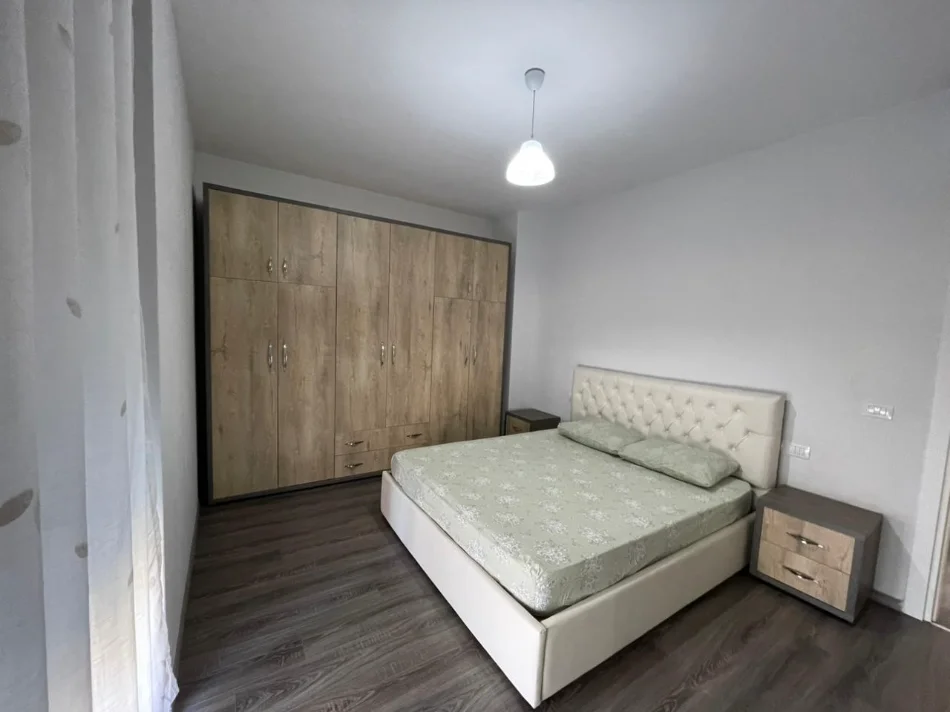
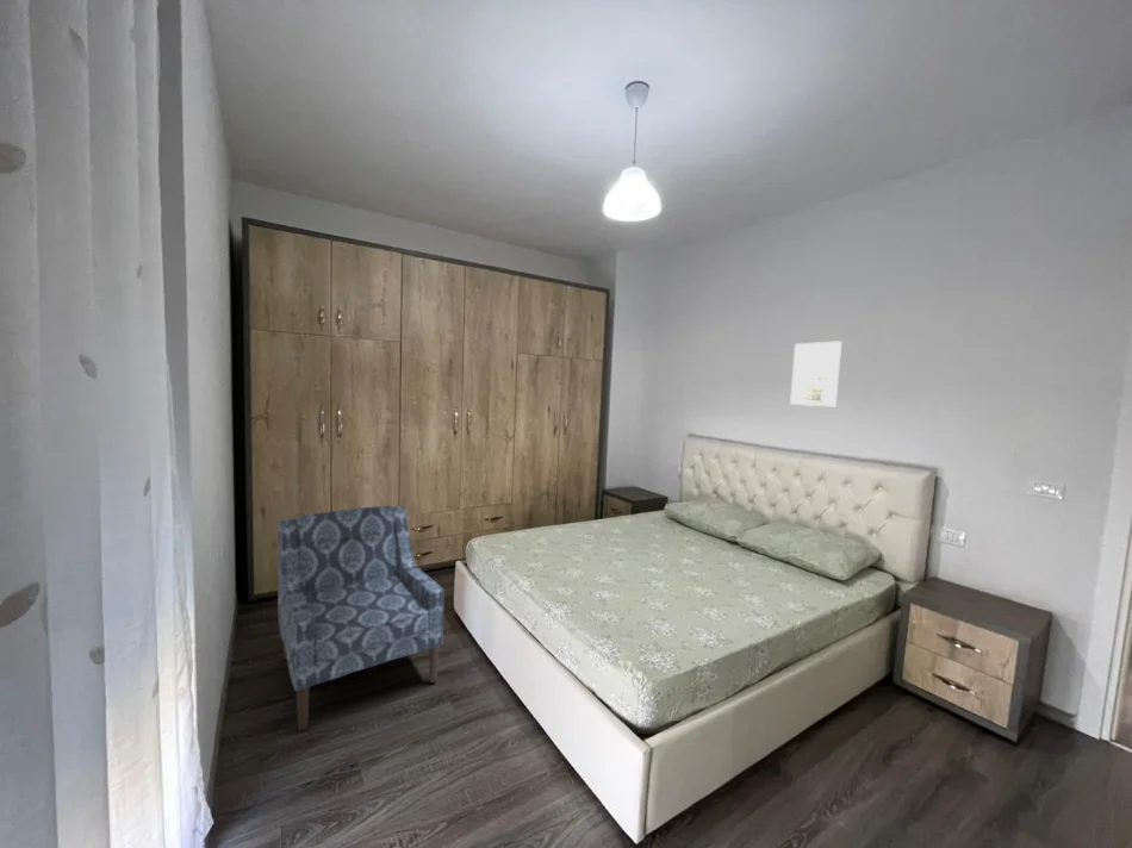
+ chair [276,505,444,731]
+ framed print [789,339,842,407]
